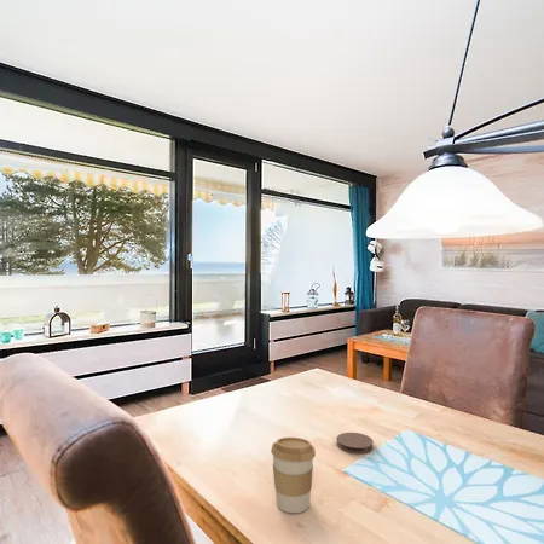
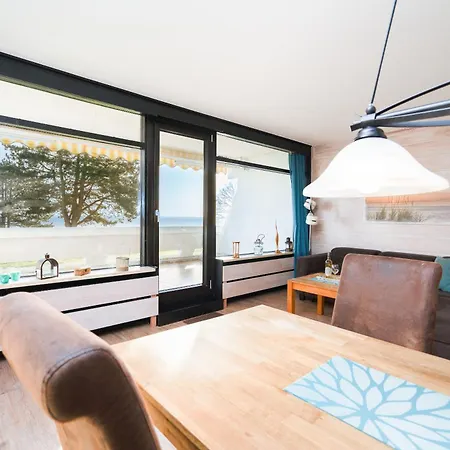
- coffee cup [270,436,317,514]
- coaster [336,432,375,455]
